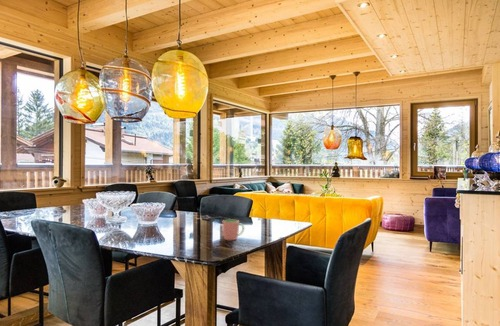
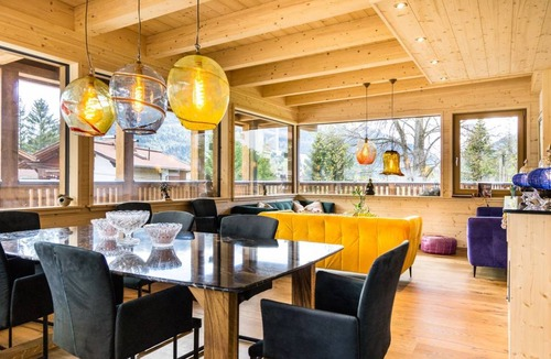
- cup [222,219,245,241]
